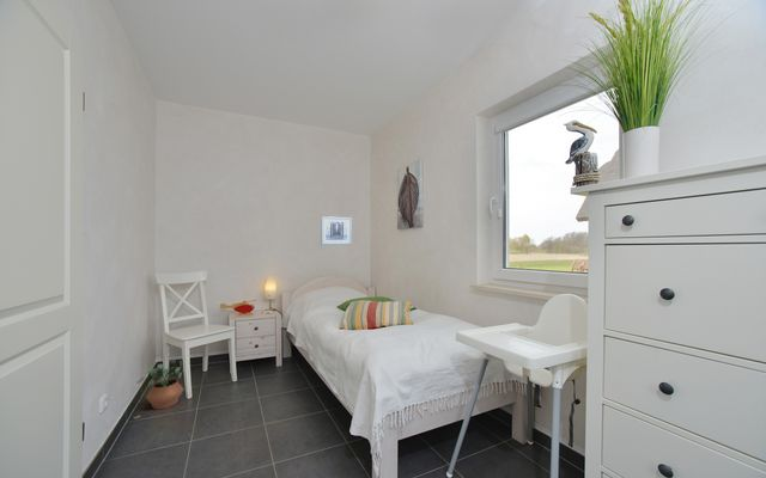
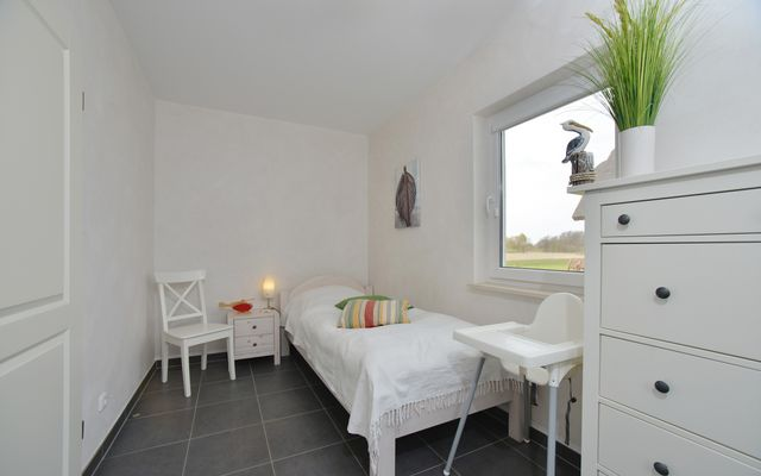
- wall art [320,215,353,246]
- potted plant [135,358,184,410]
